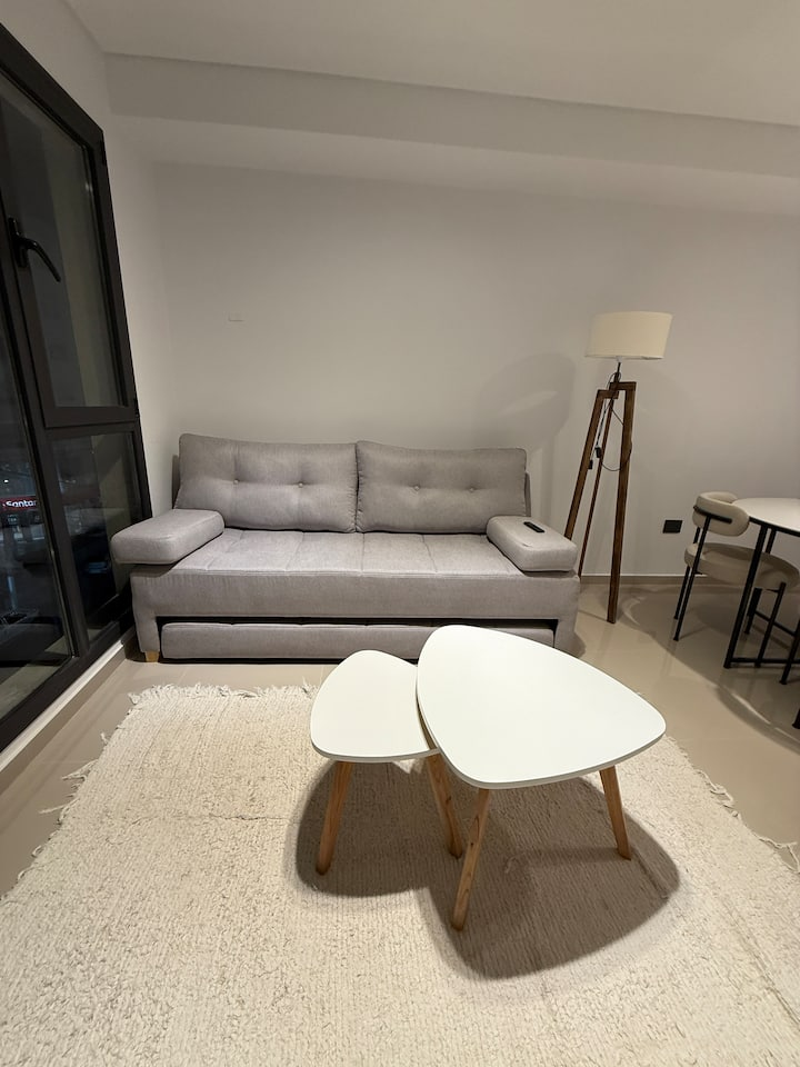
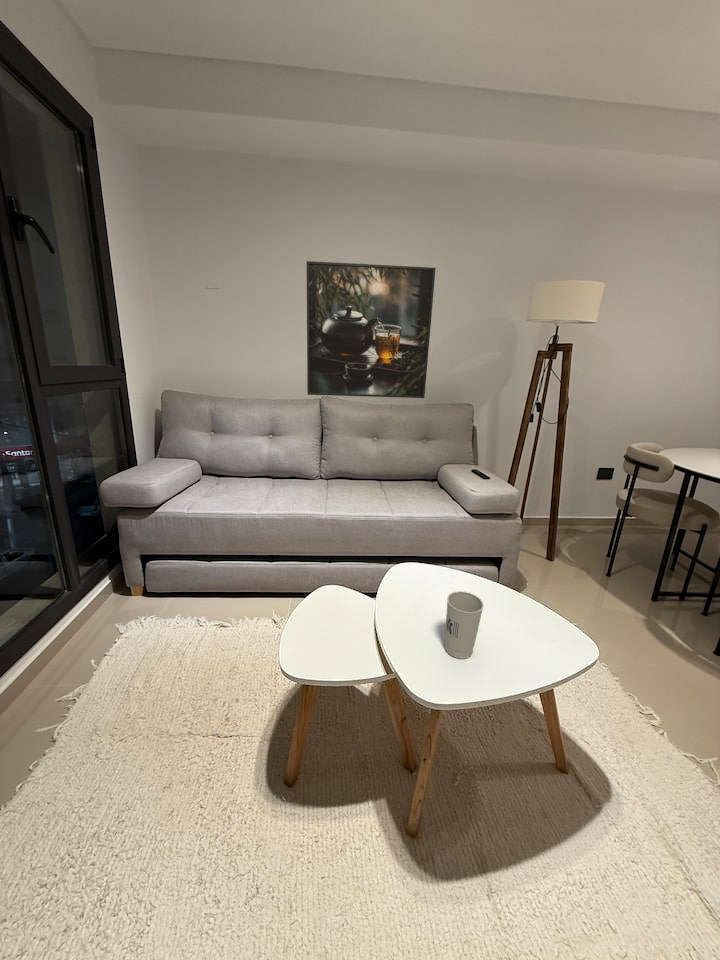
+ cup [444,590,485,660]
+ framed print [306,260,437,399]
